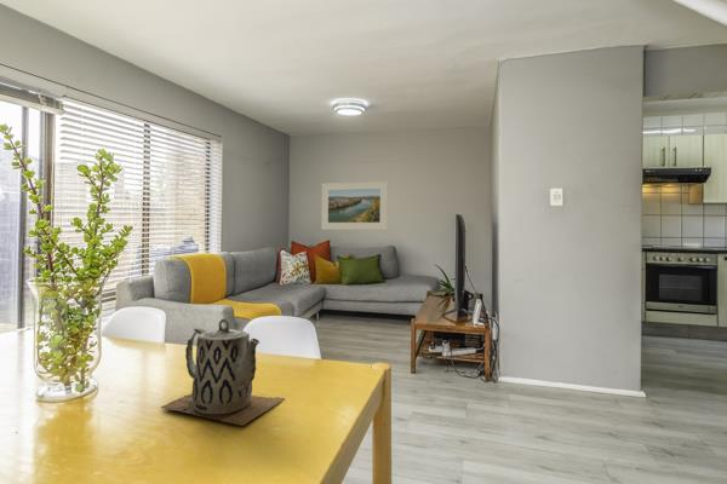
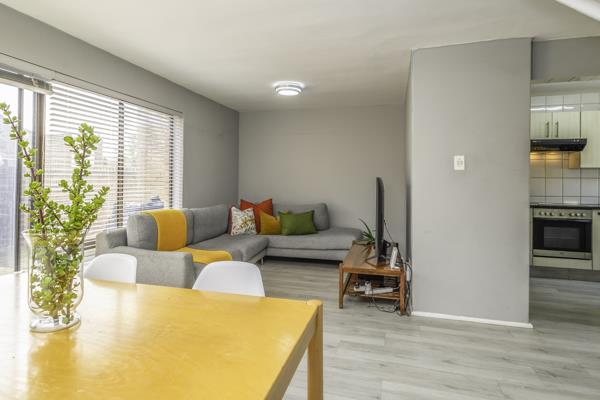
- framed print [320,180,389,231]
- teapot [160,318,286,427]
